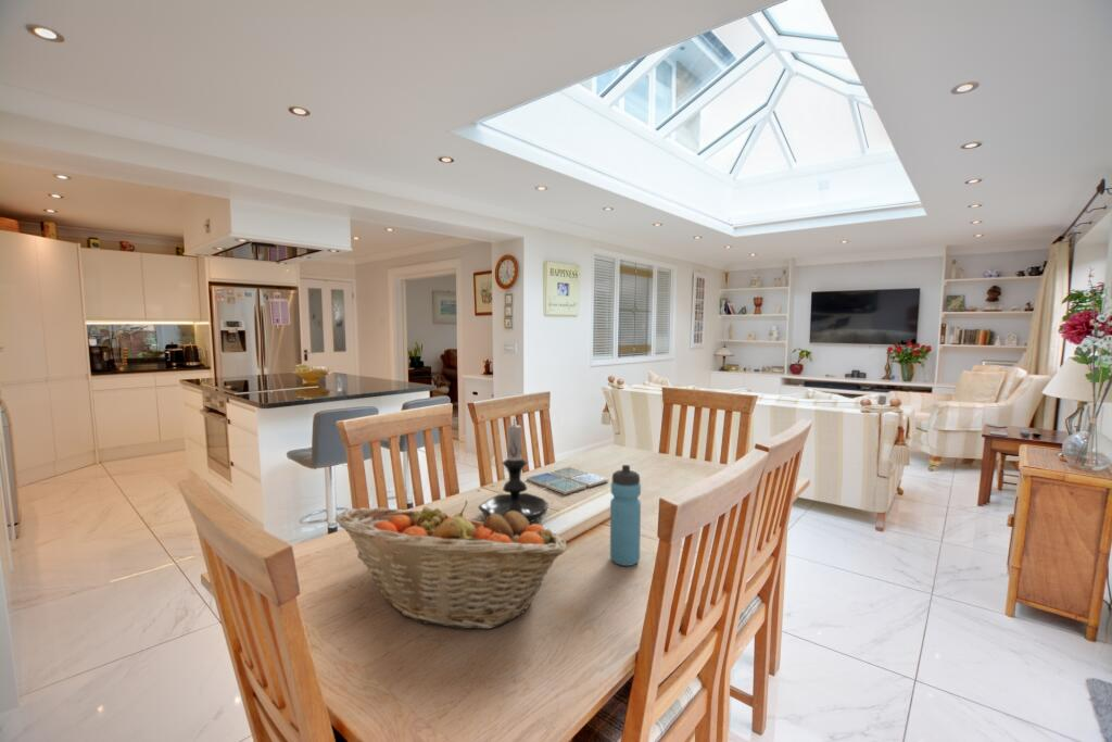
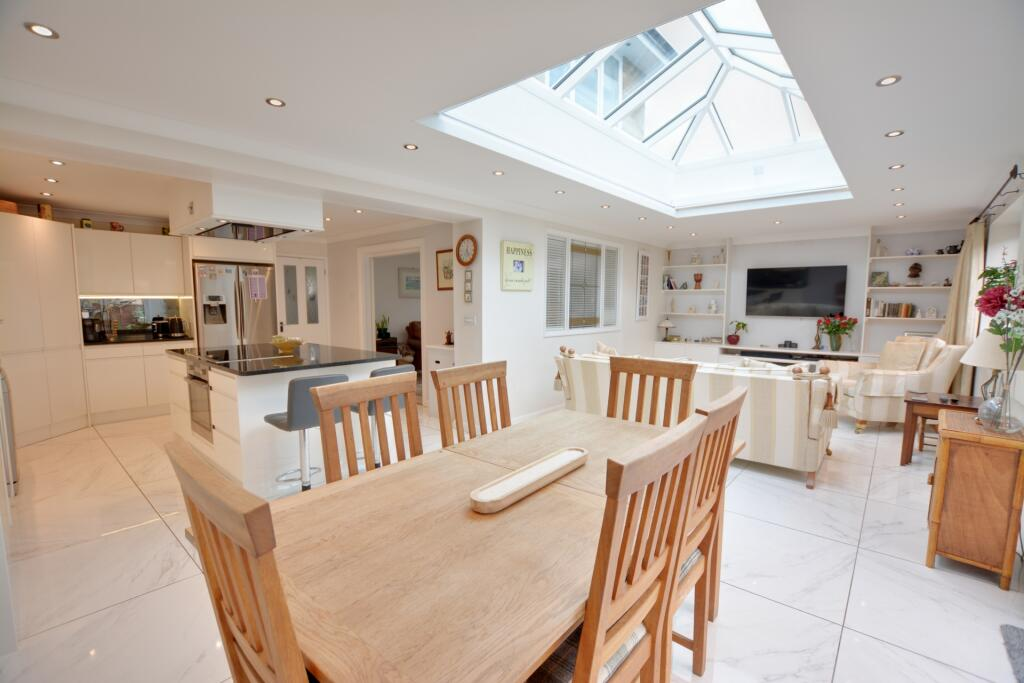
- water bottle [609,464,642,567]
- fruit basket [333,500,568,630]
- drink coaster [526,466,609,495]
- candle holder [477,417,549,524]
